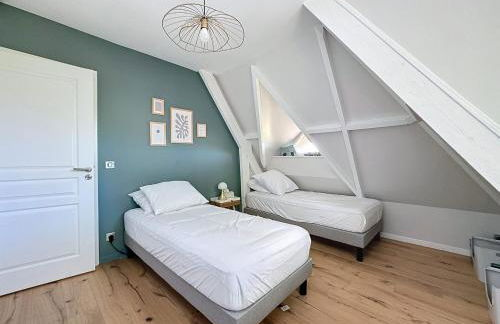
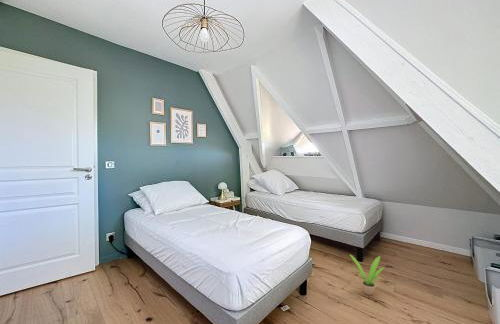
+ potted plant [349,254,385,296]
